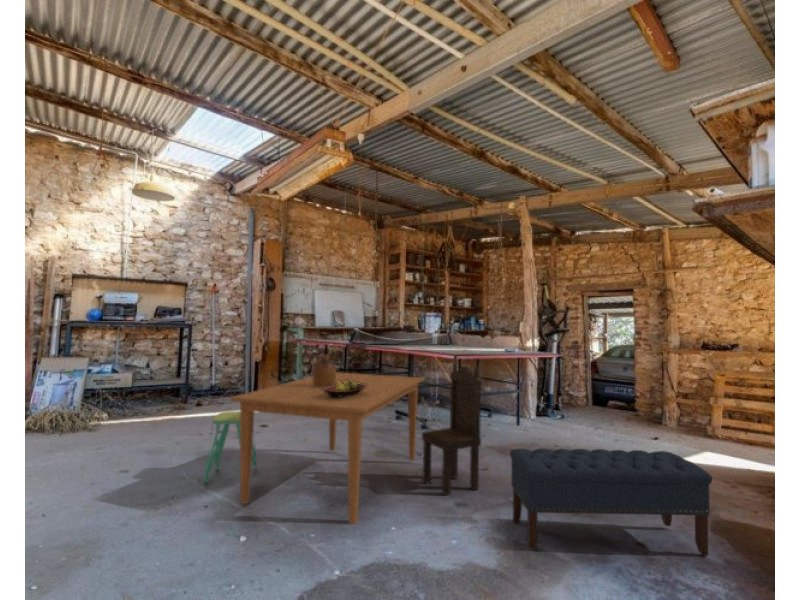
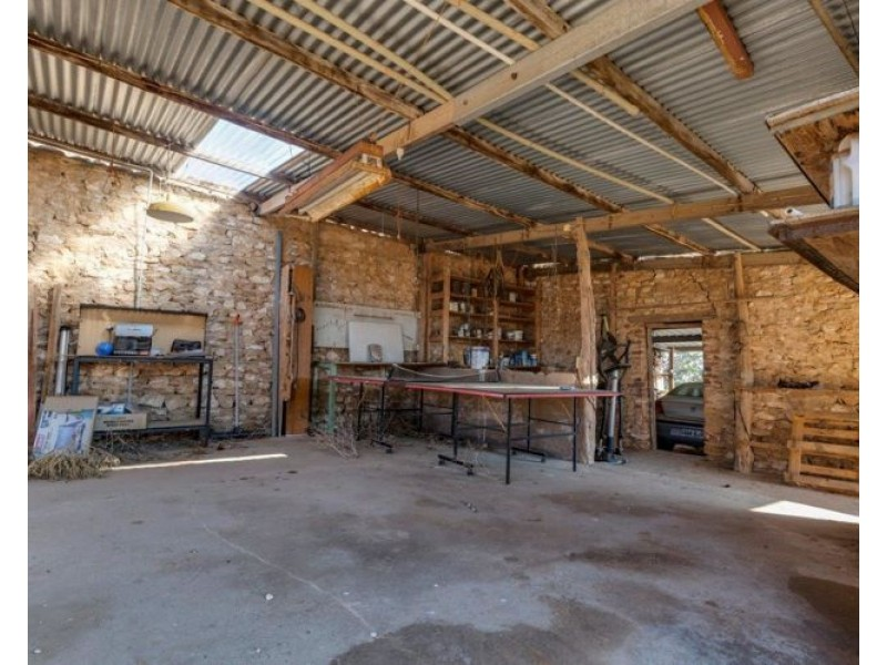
- stool [203,410,258,484]
- chair [421,362,483,497]
- dining table [229,371,425,525]
- ceramic jug [310,354,337,388]
- bench [509,448,713,557]
- fruit bowl [322,379,367,399]
